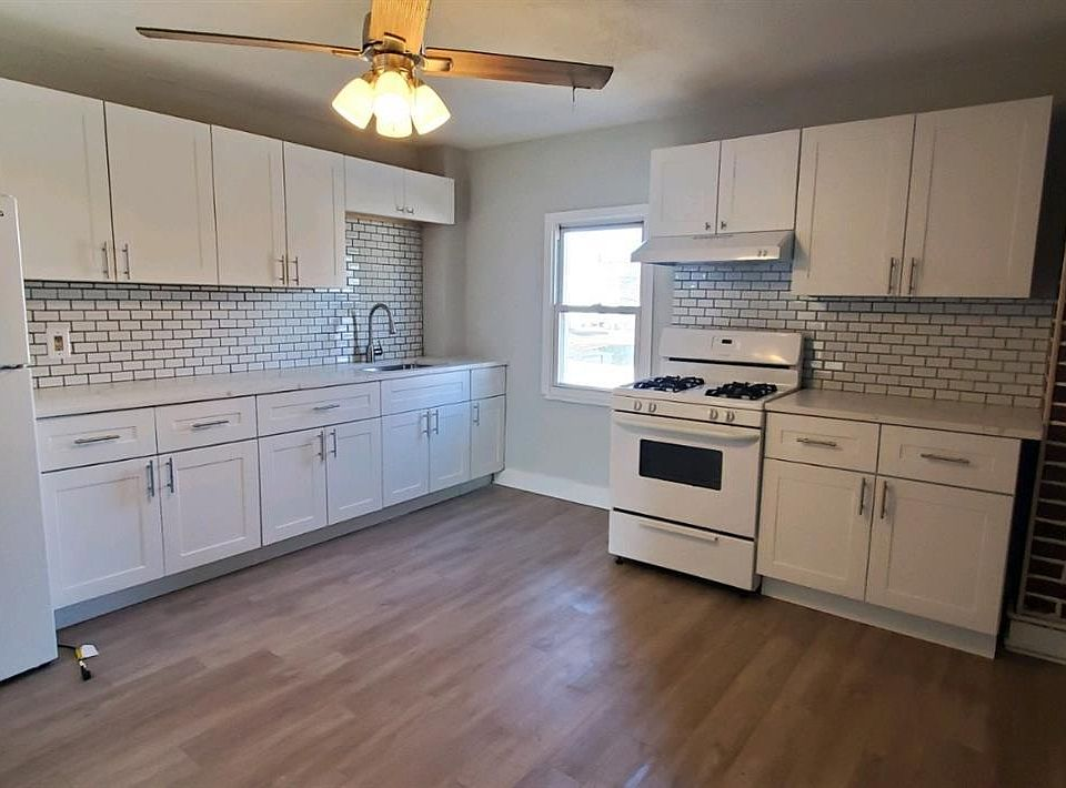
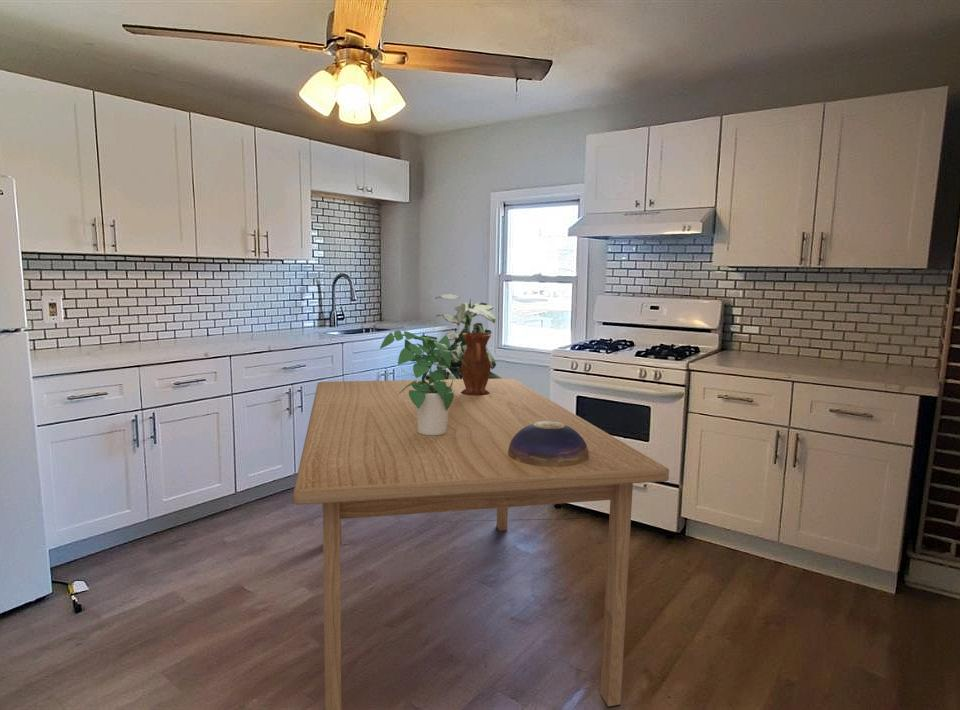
+ potted plant [379,330,468,435]
+ decorative bowl [508,421,589,467]
+ indoor plant [421,293,503,380]
+ pitcher [461,332,492,396]
+ table [293,377,670,710]
